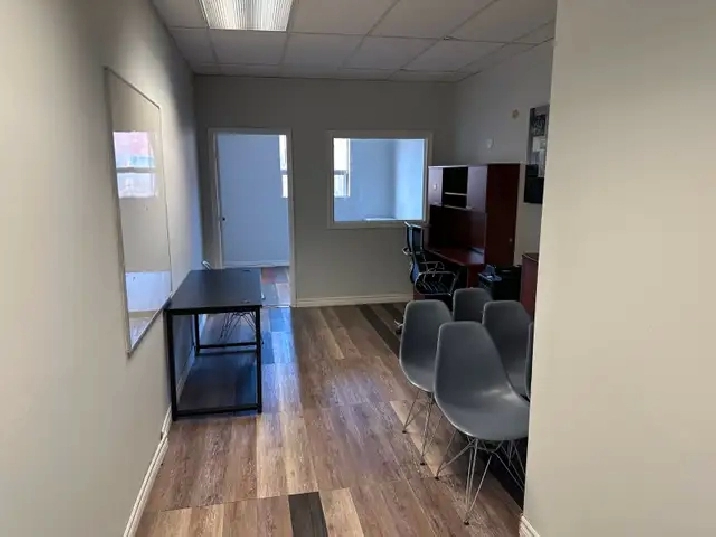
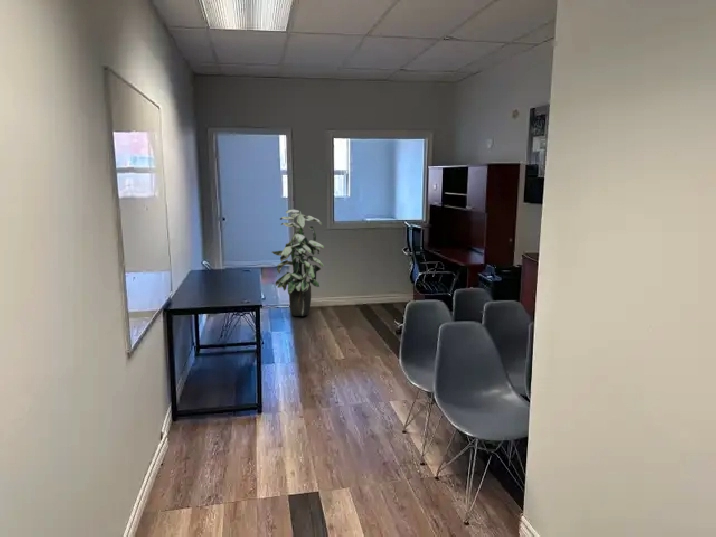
+ indoor plant [271,209,325,317]
